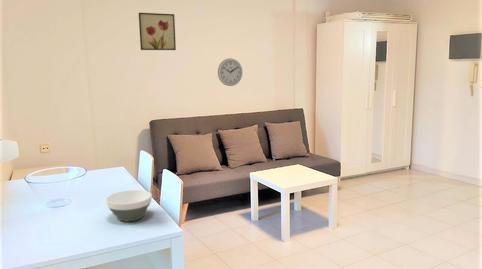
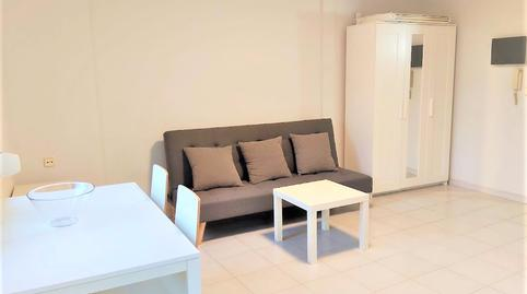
- wall art [138,12,177,51]
- wall clock [217,57,243,87]
- bowl [105,189,153,222]
